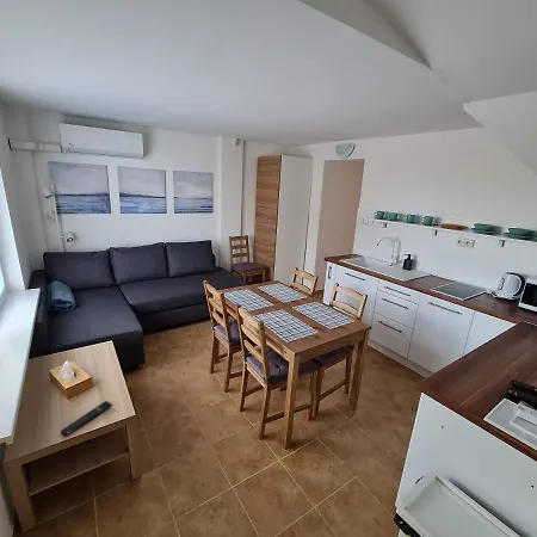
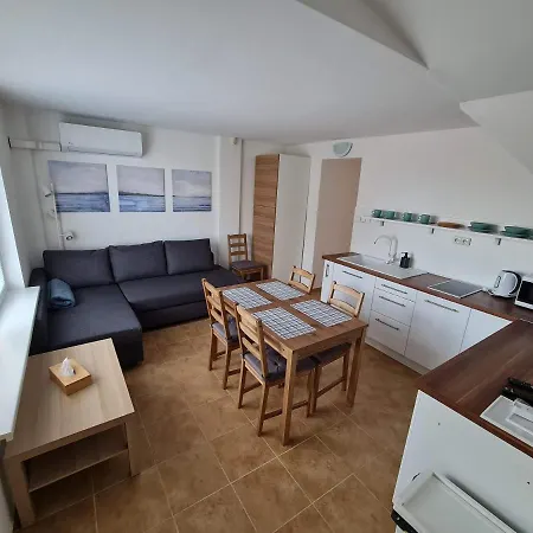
- remote control [60,400,113,438]
